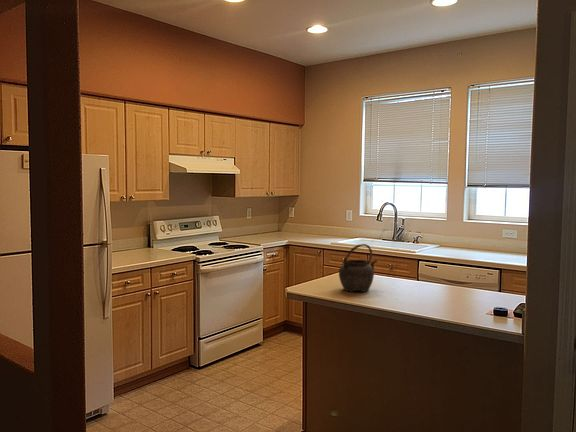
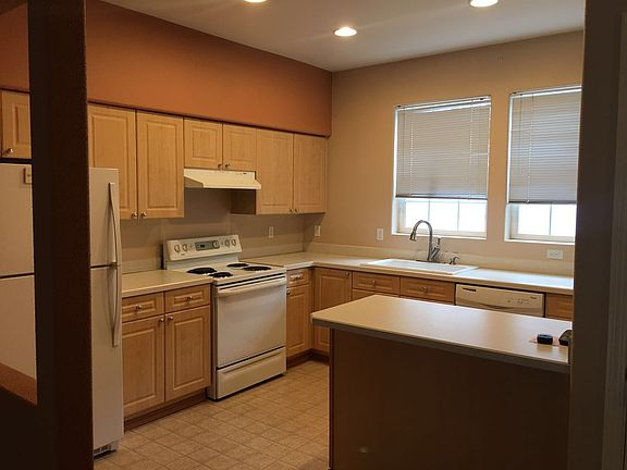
- kettle [338,243,379,293]
